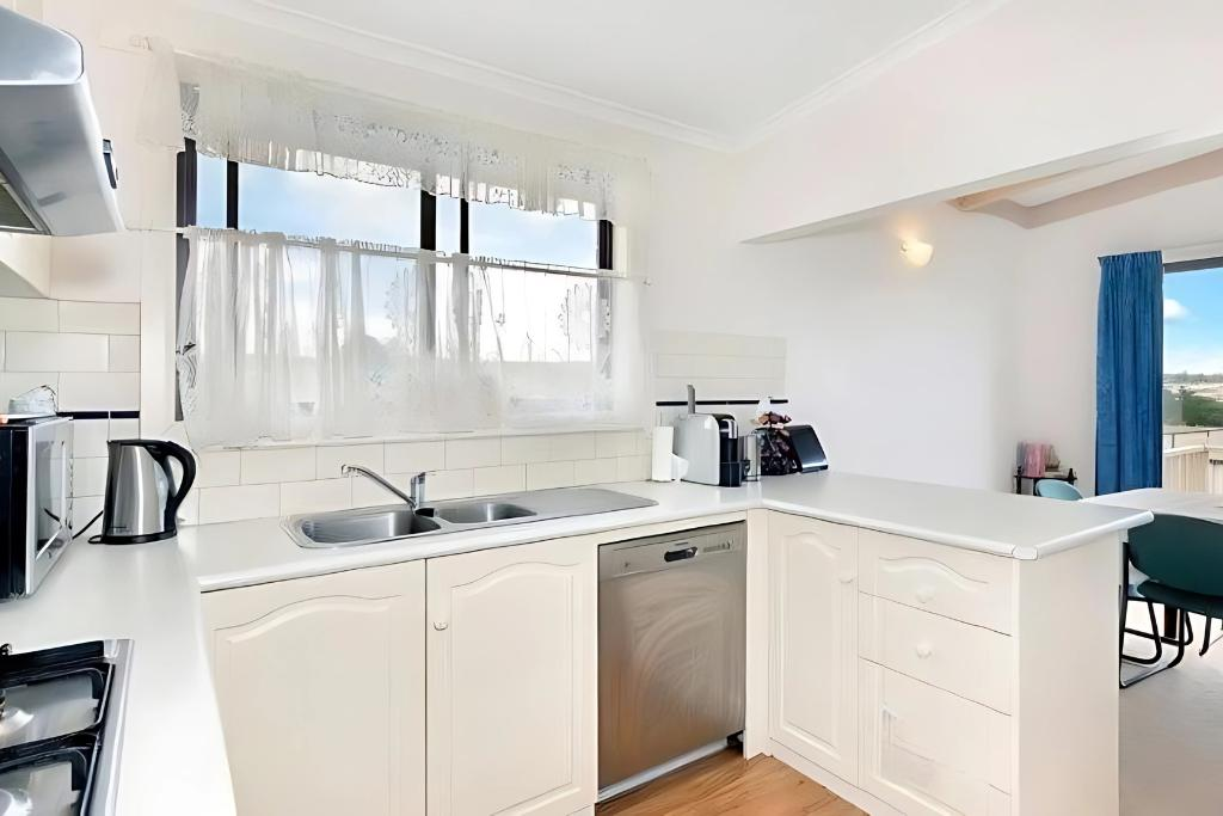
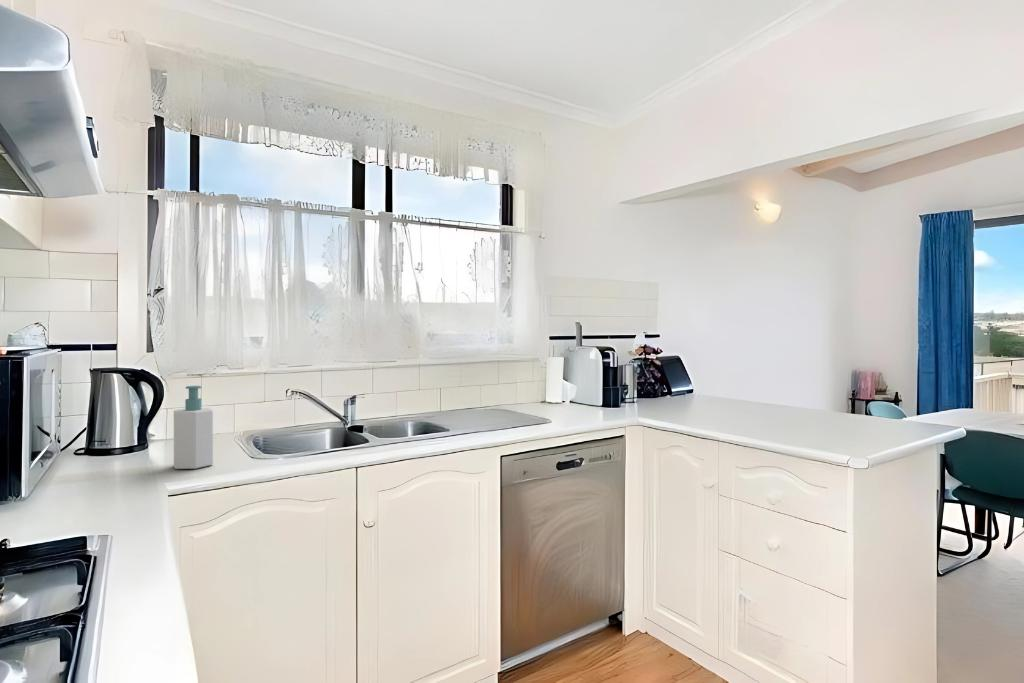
+ soap bottle [173,385,214,470]
